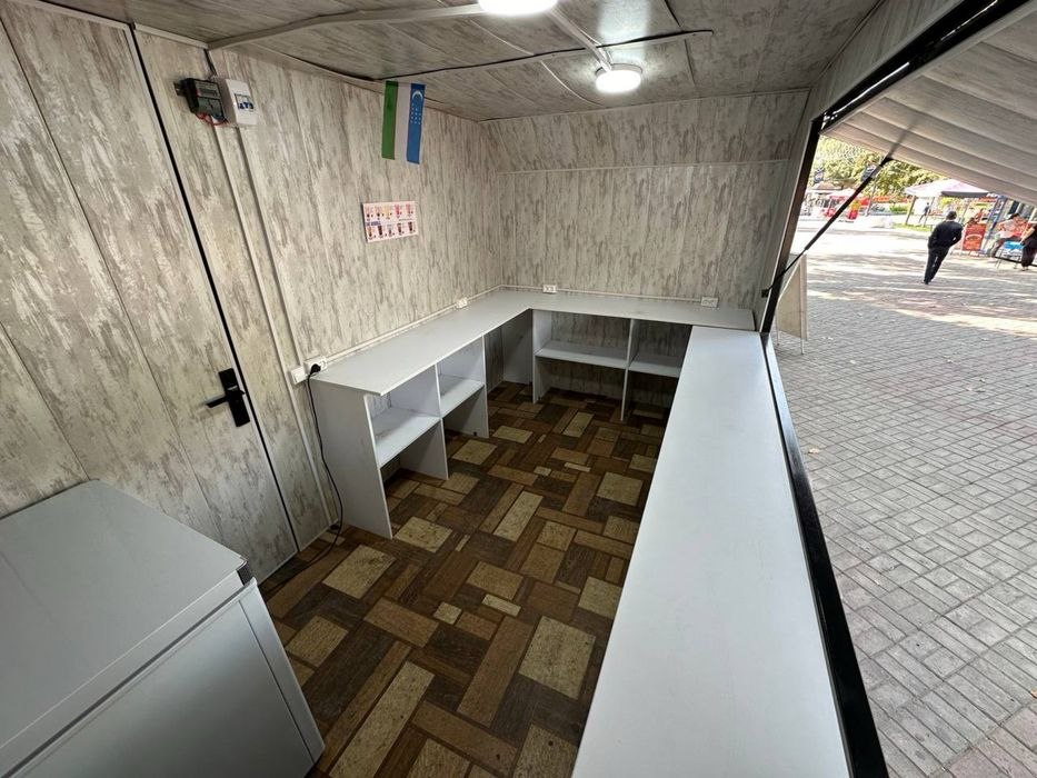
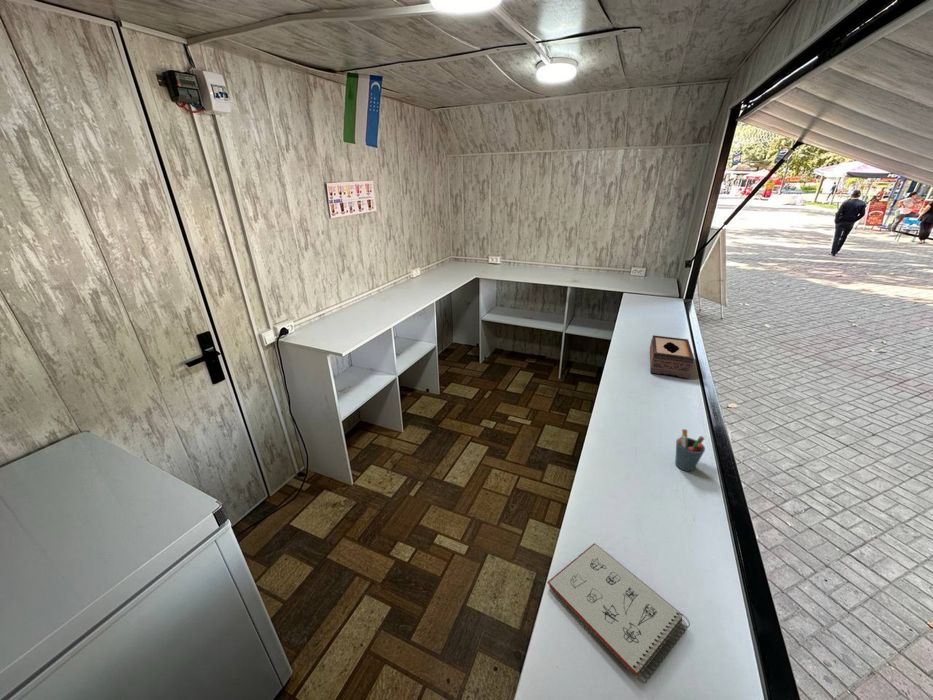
+ tissue box [649,334,695,379]
+ pen holder [674,428,706,472]
+ notepad [547,542,691,684]
